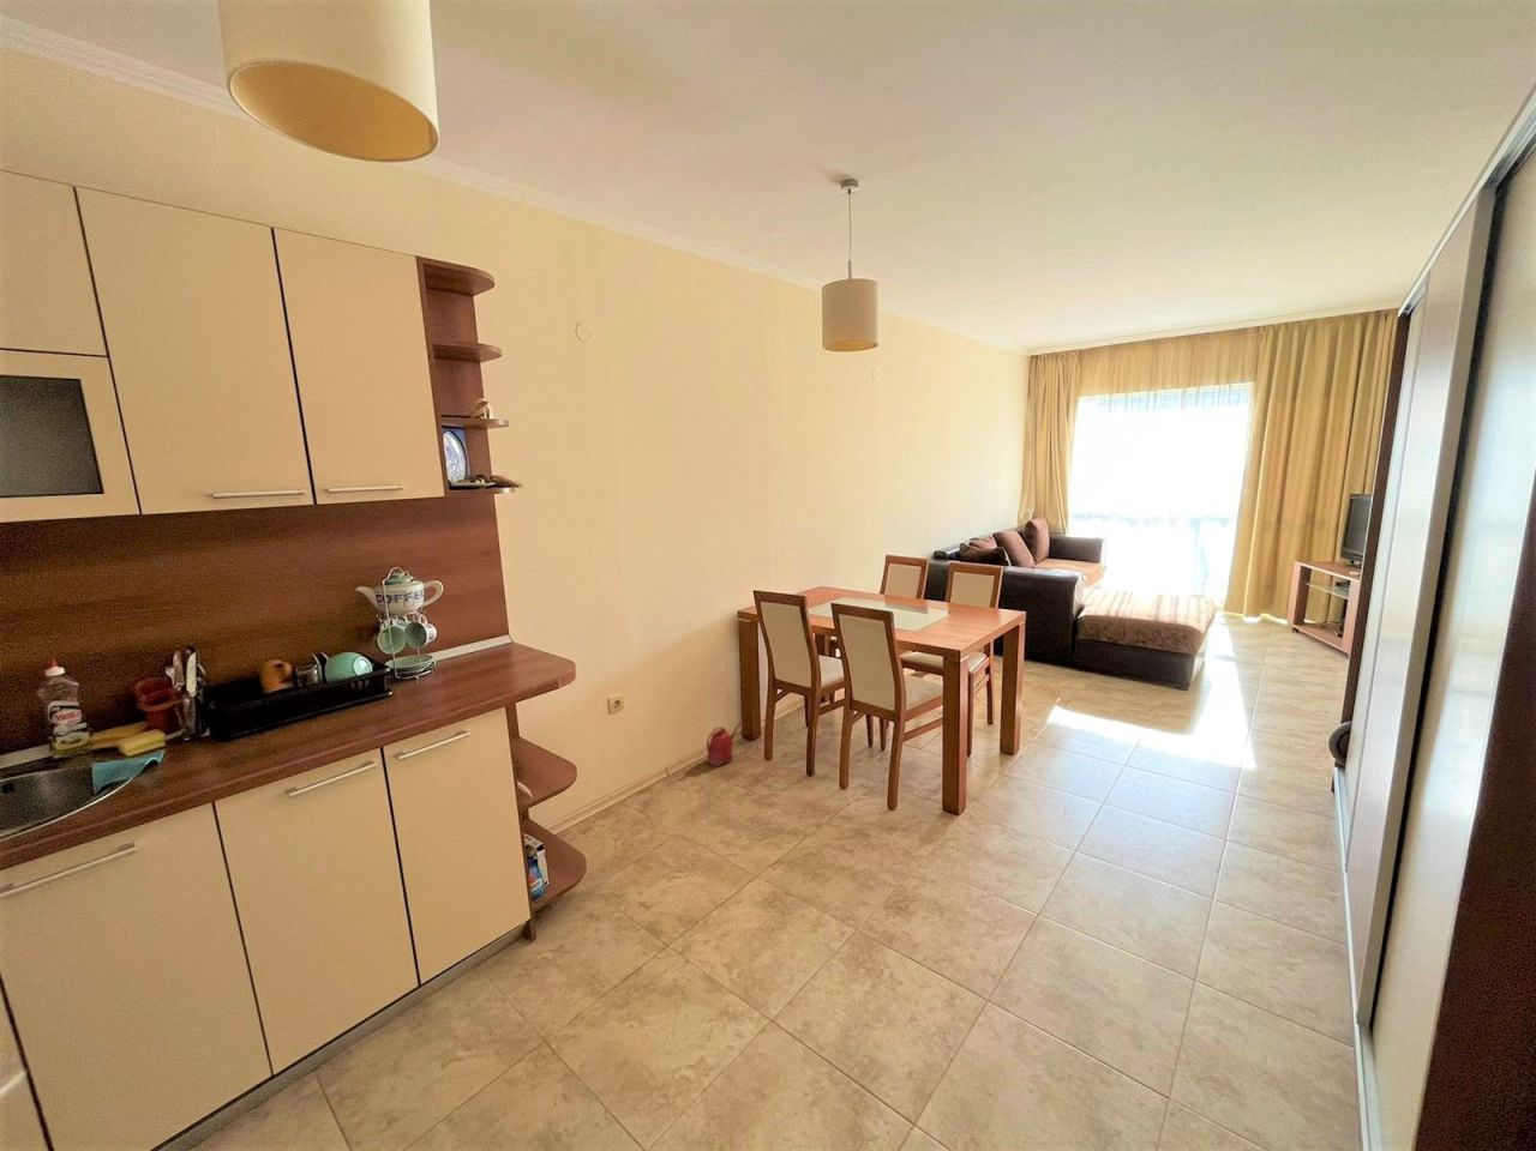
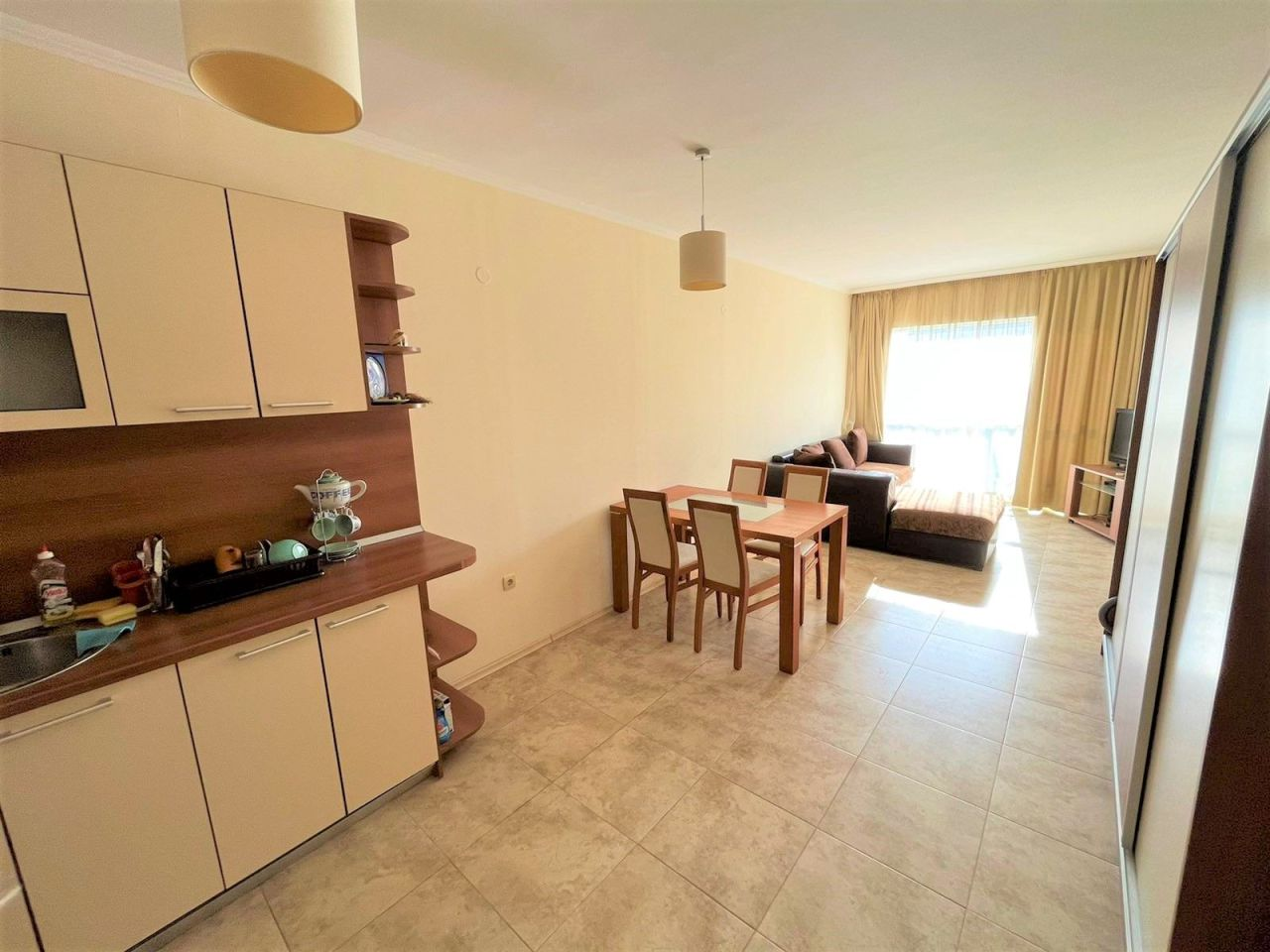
- watering can [705,719,743,768]
